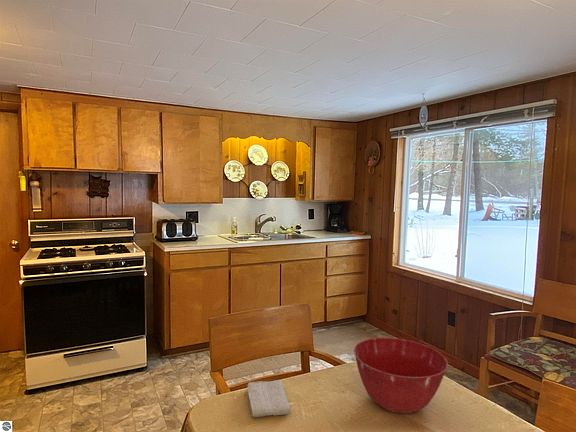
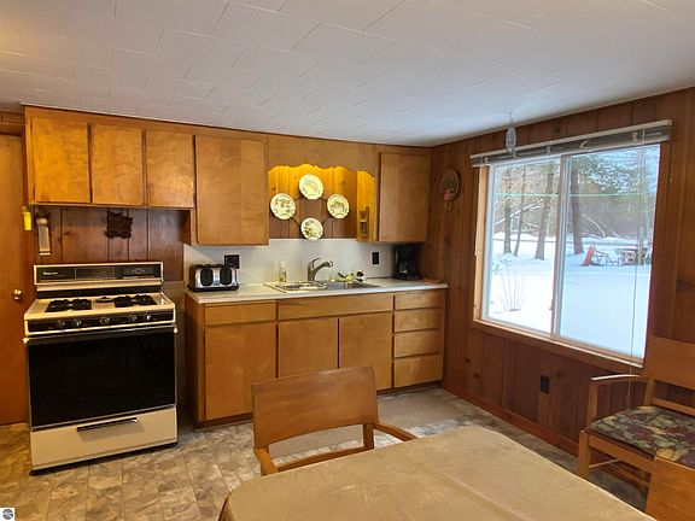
- mixing bowl [353,337,449,414]
- washcloth [246,379,292,418]
